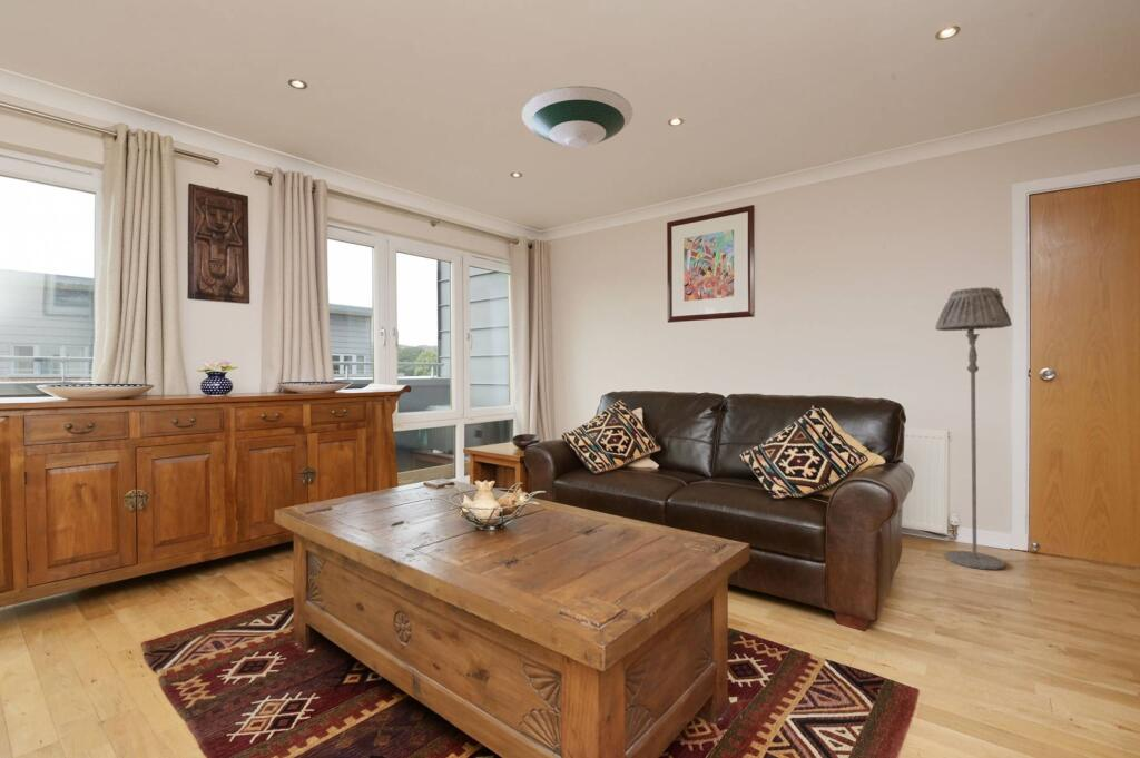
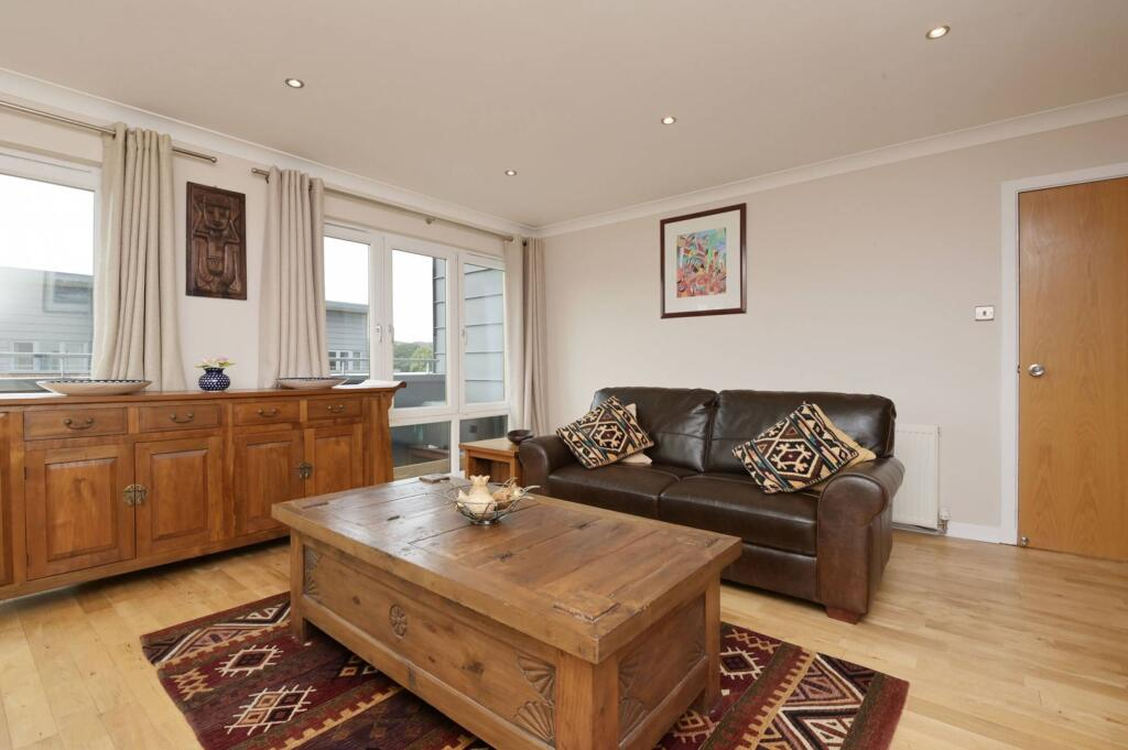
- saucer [521,85,633,148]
- floor lamp [934,286,1013,571]
